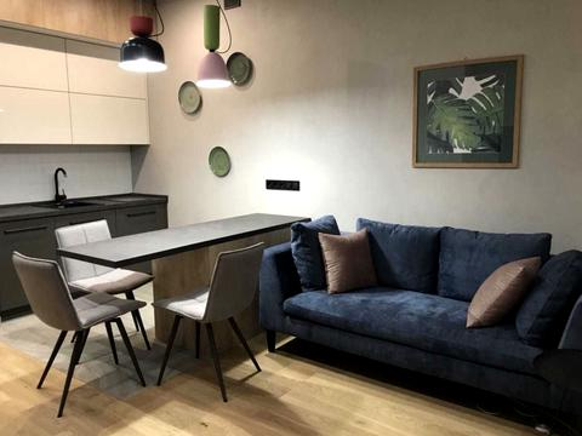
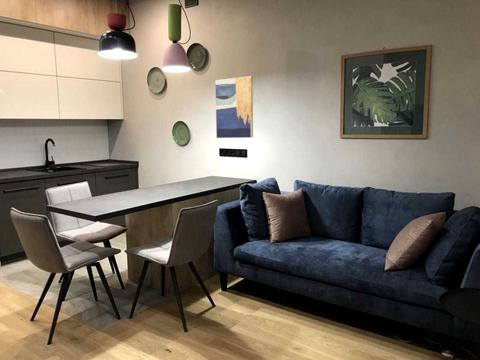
+ wall art [215,75,254,139]
